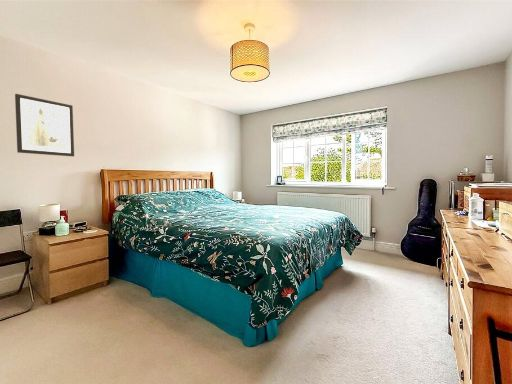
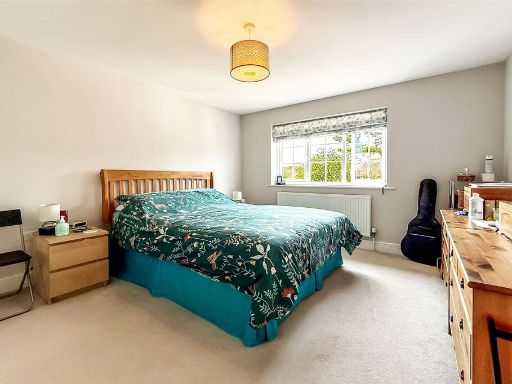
- wall art [14,93,75,157]
